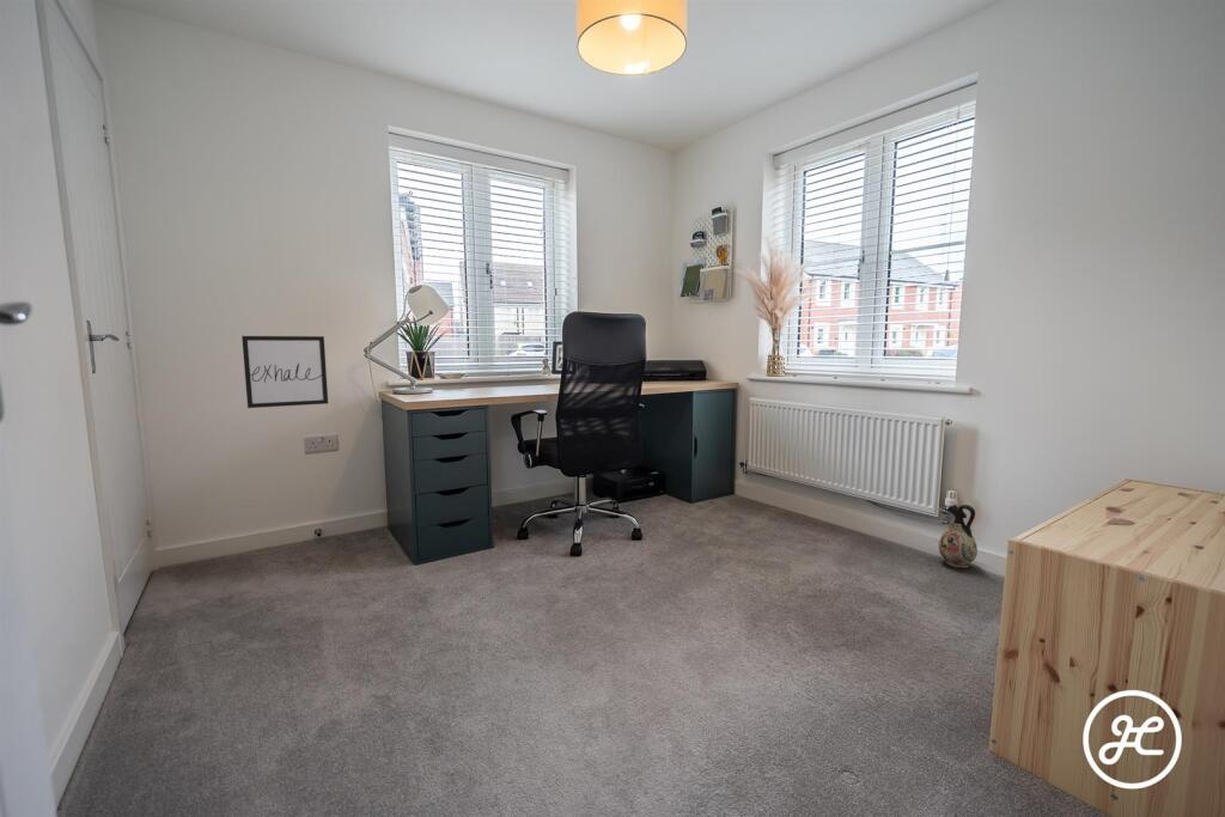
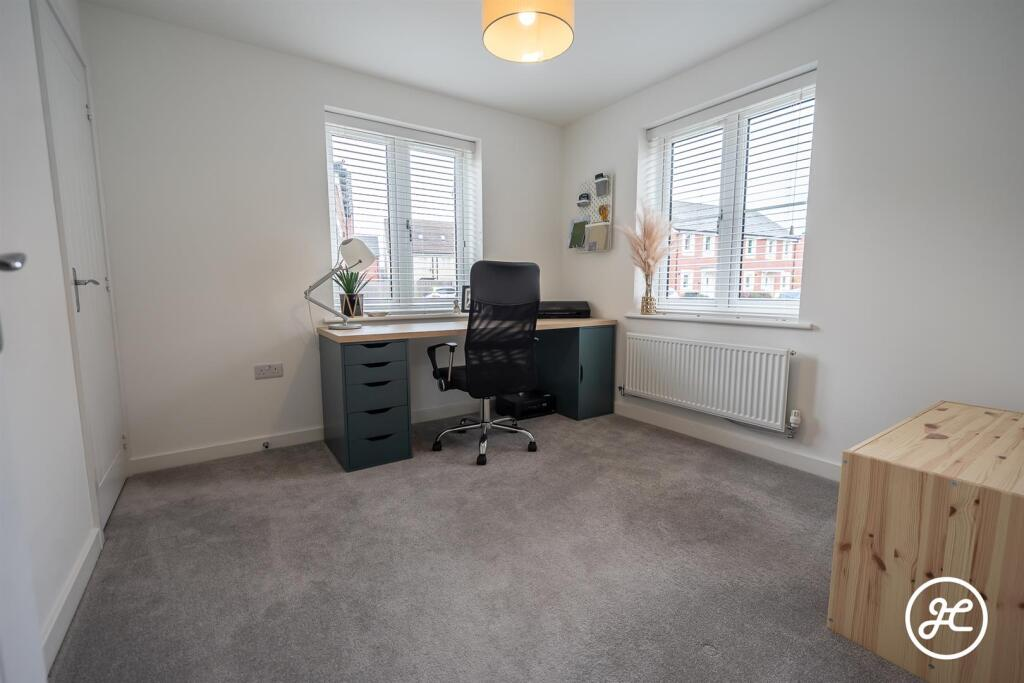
- wall art [240,335,329,409]
- ceramic jug [938,504,979,568]
